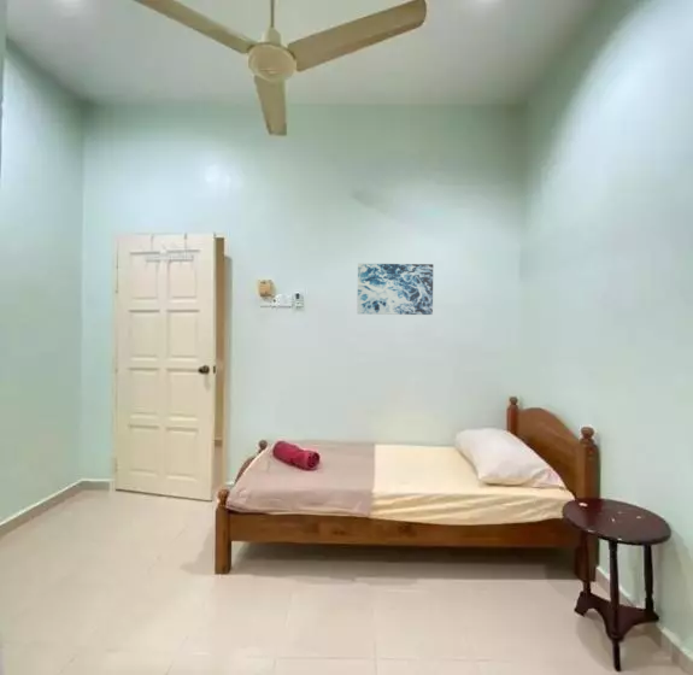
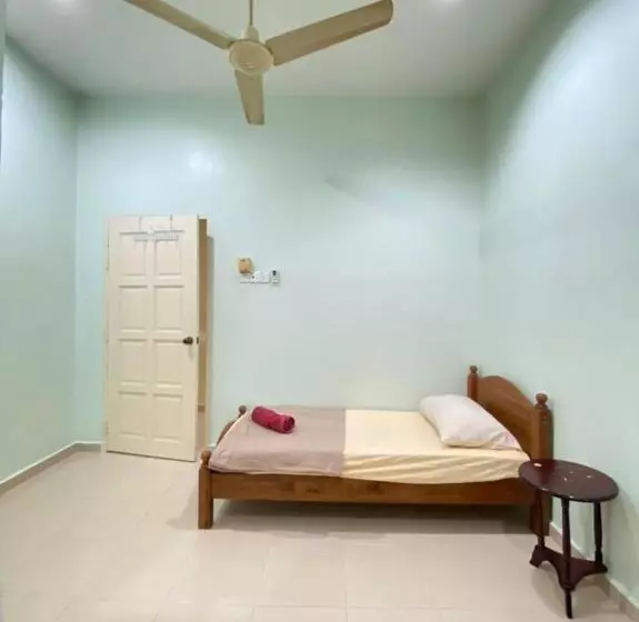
- wall art [357,263,434,316]
